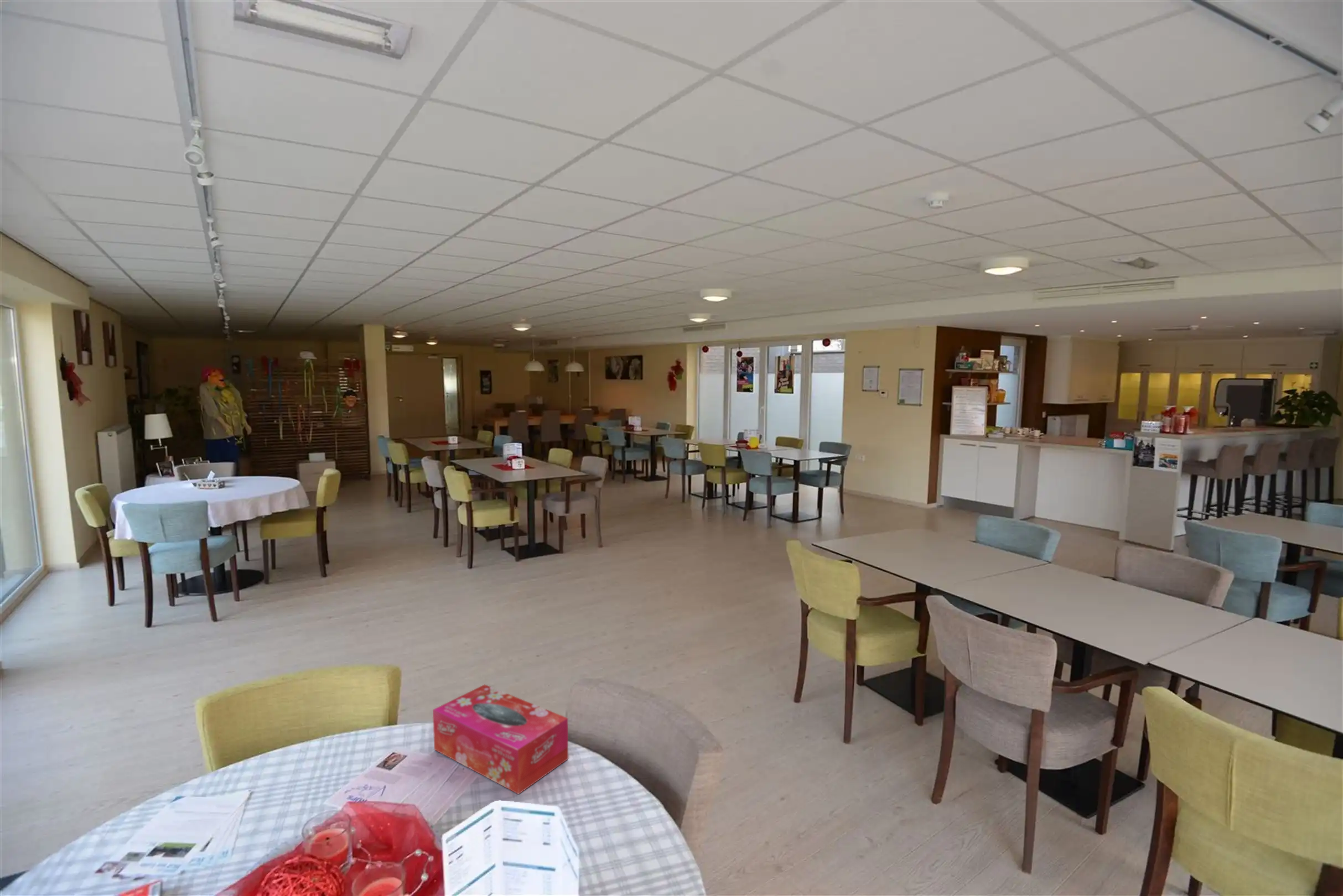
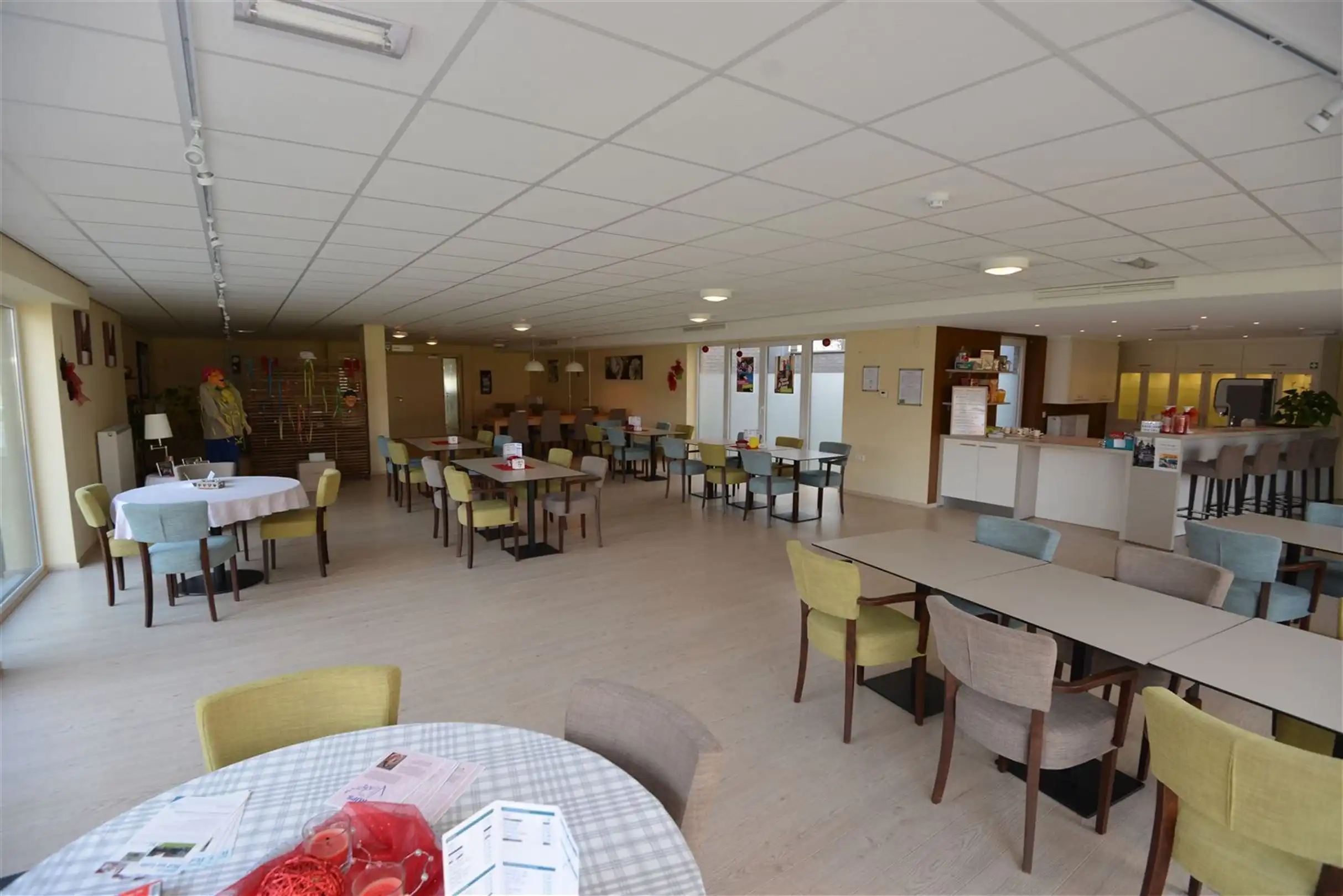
- tissue box [432,684,569,795]
